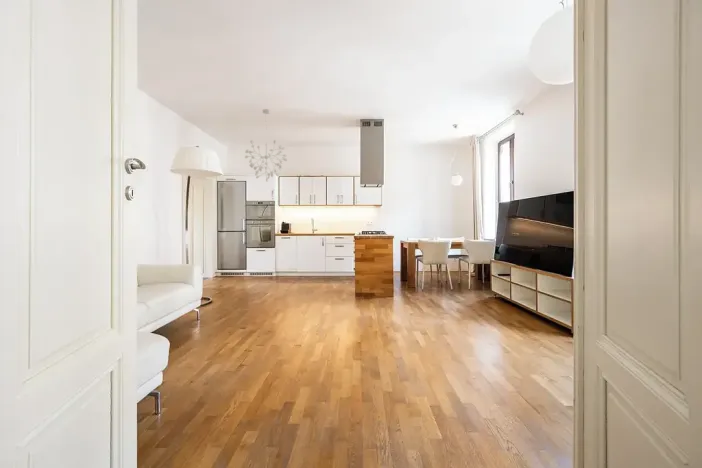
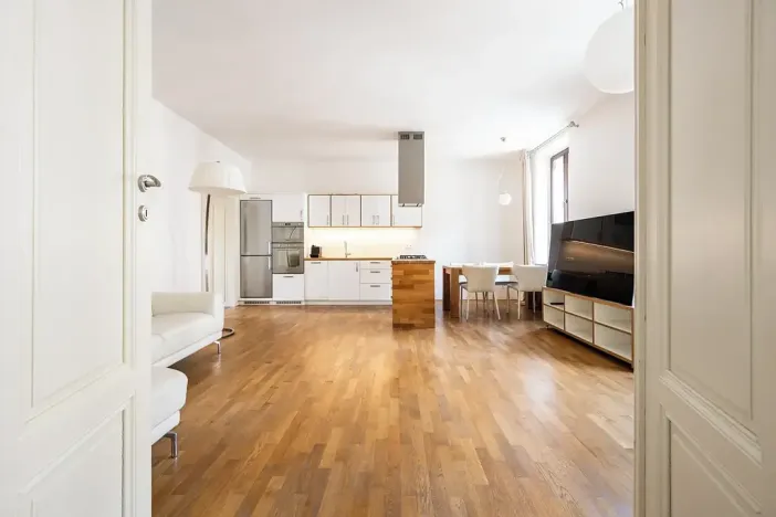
- chandelier [244,108,288,182]
